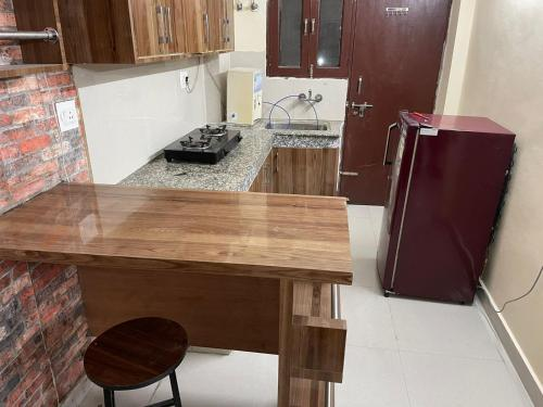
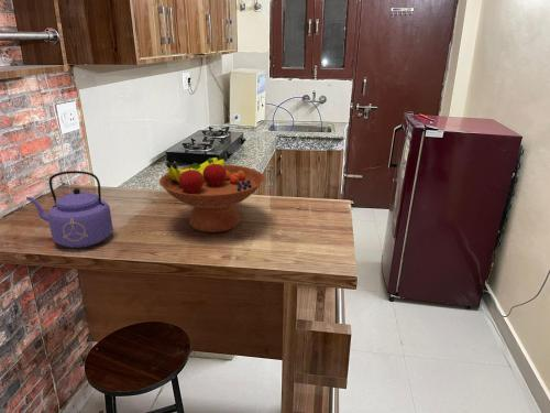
+ kettle [25,170,114,249]
+ fruit bowl [158,156,265,233]
